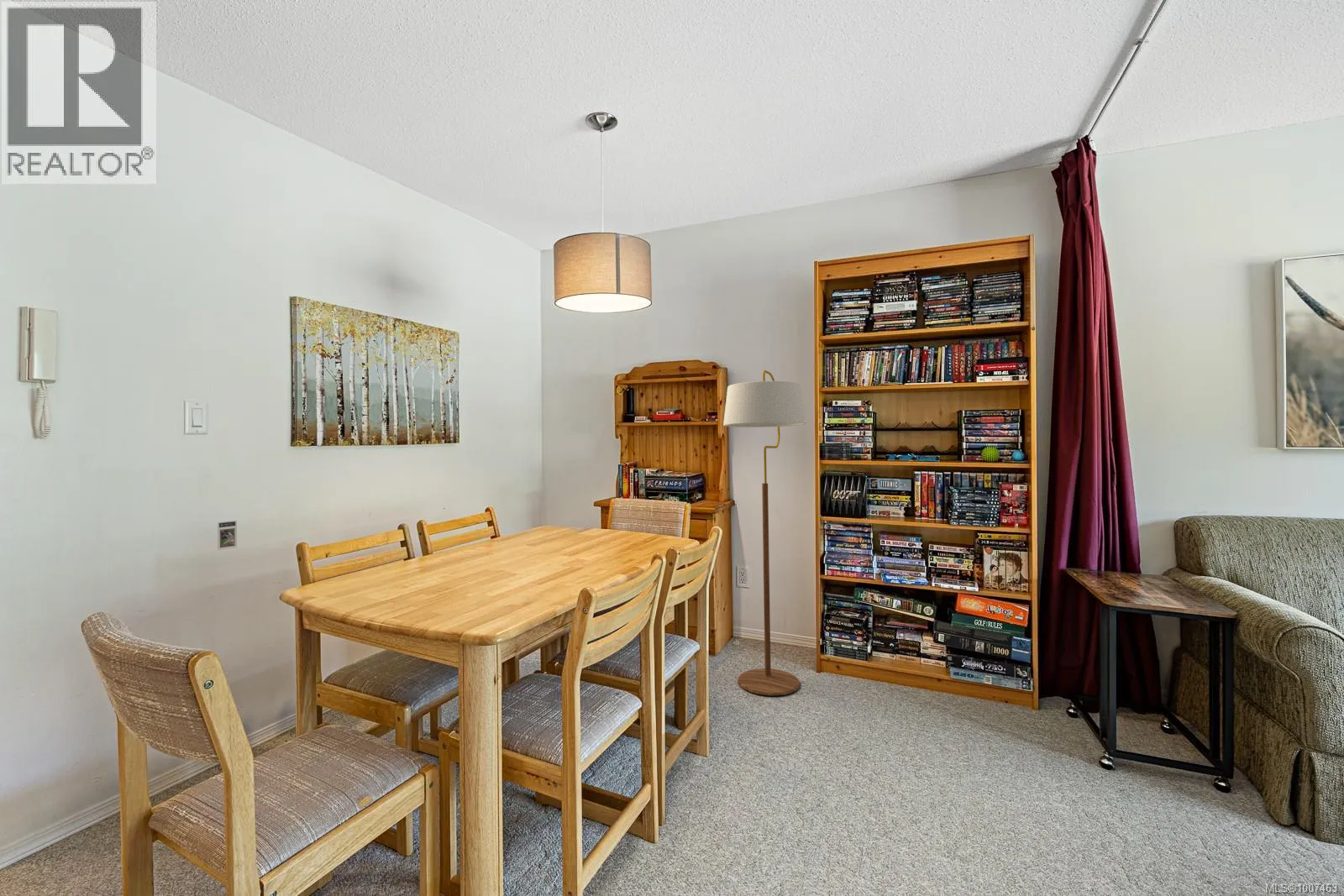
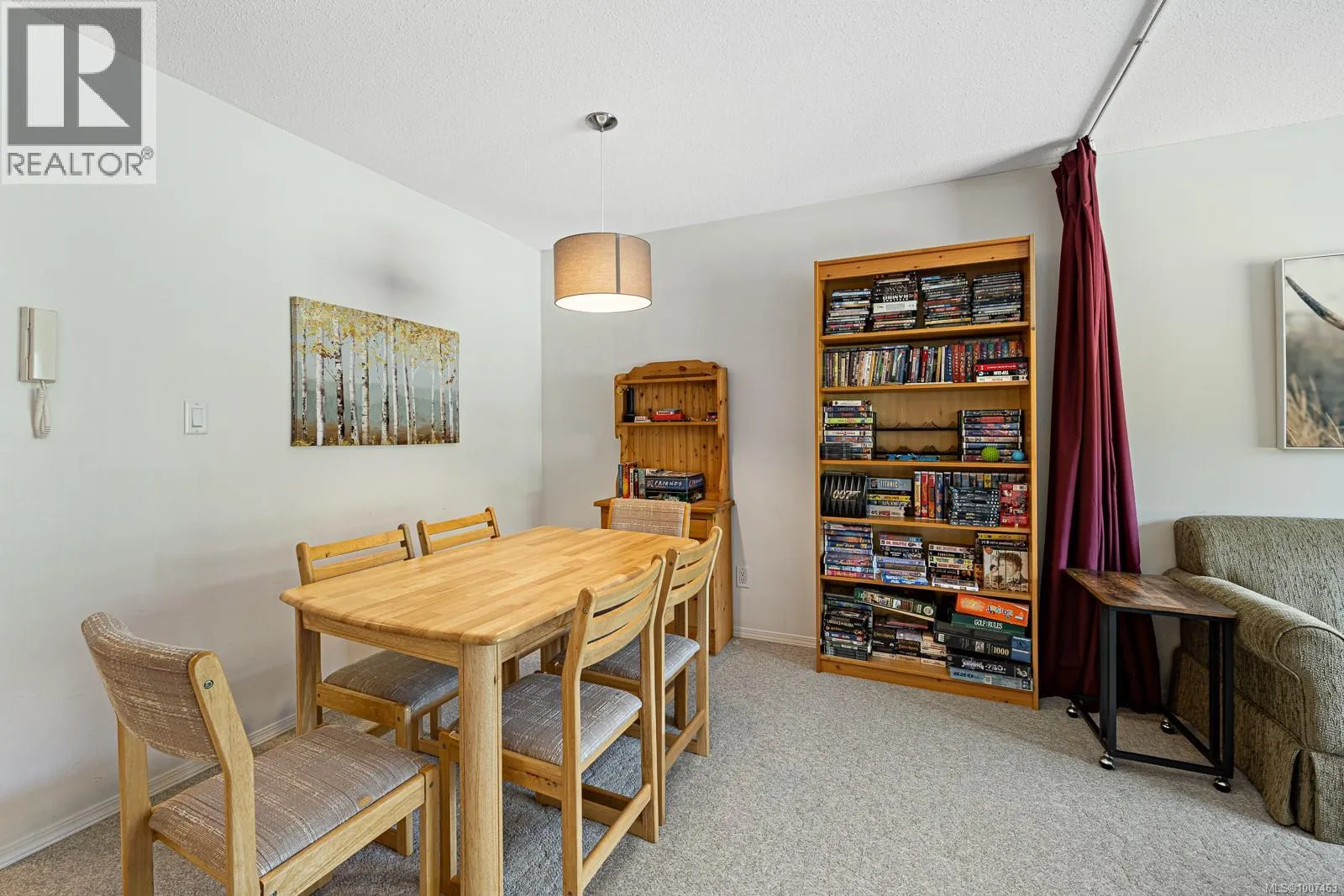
- floor lamp [722,369,806,696]
- trading card [217,520,238,551]
